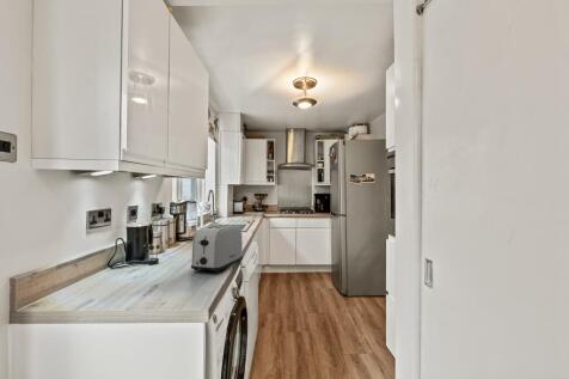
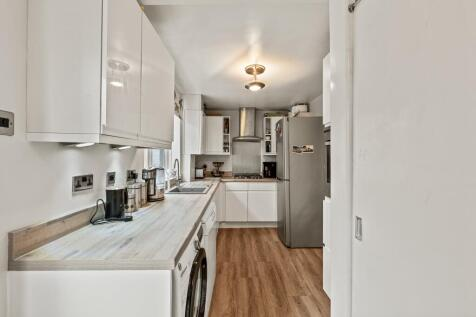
- toaster [190,224,244,274]
